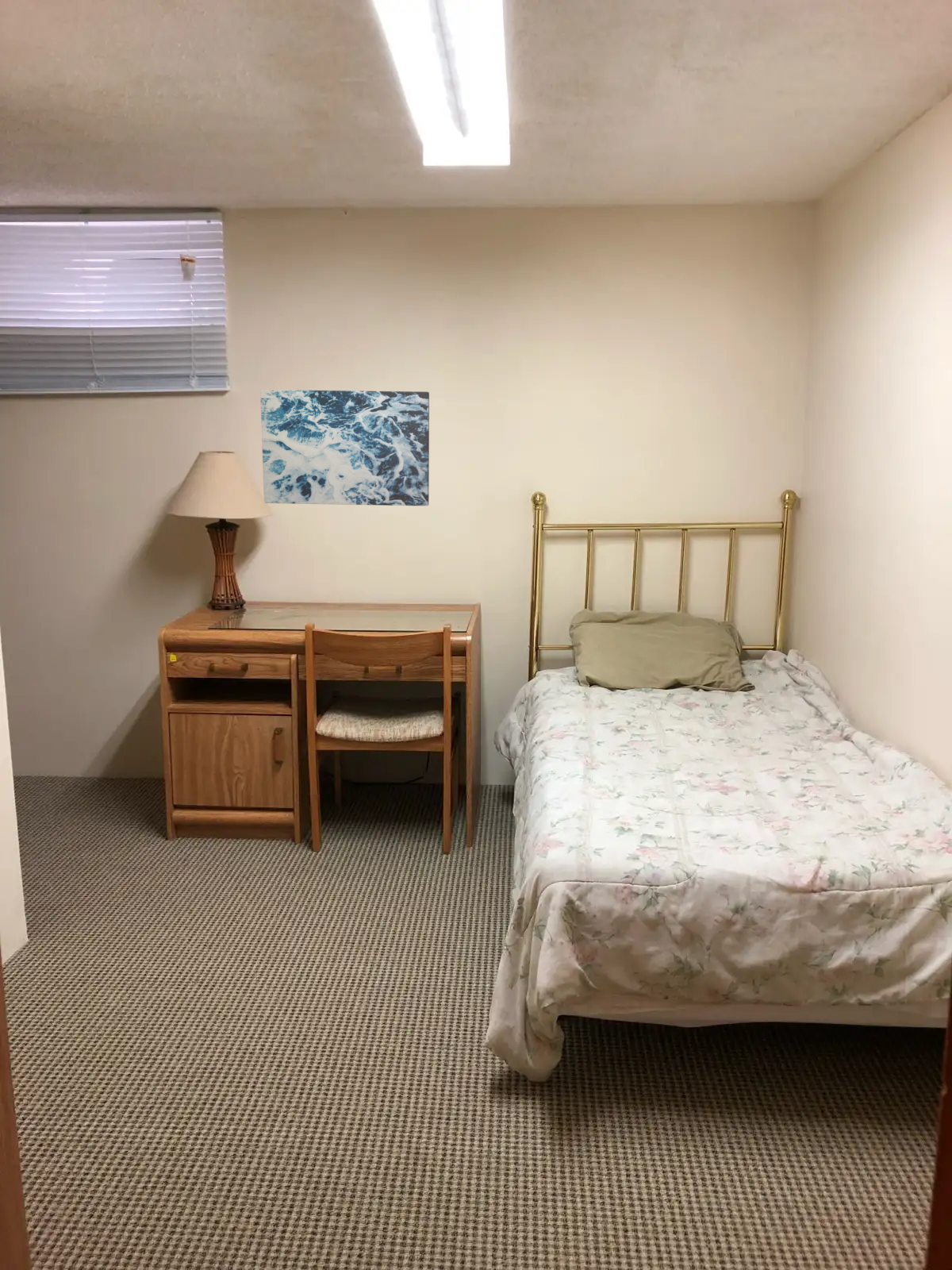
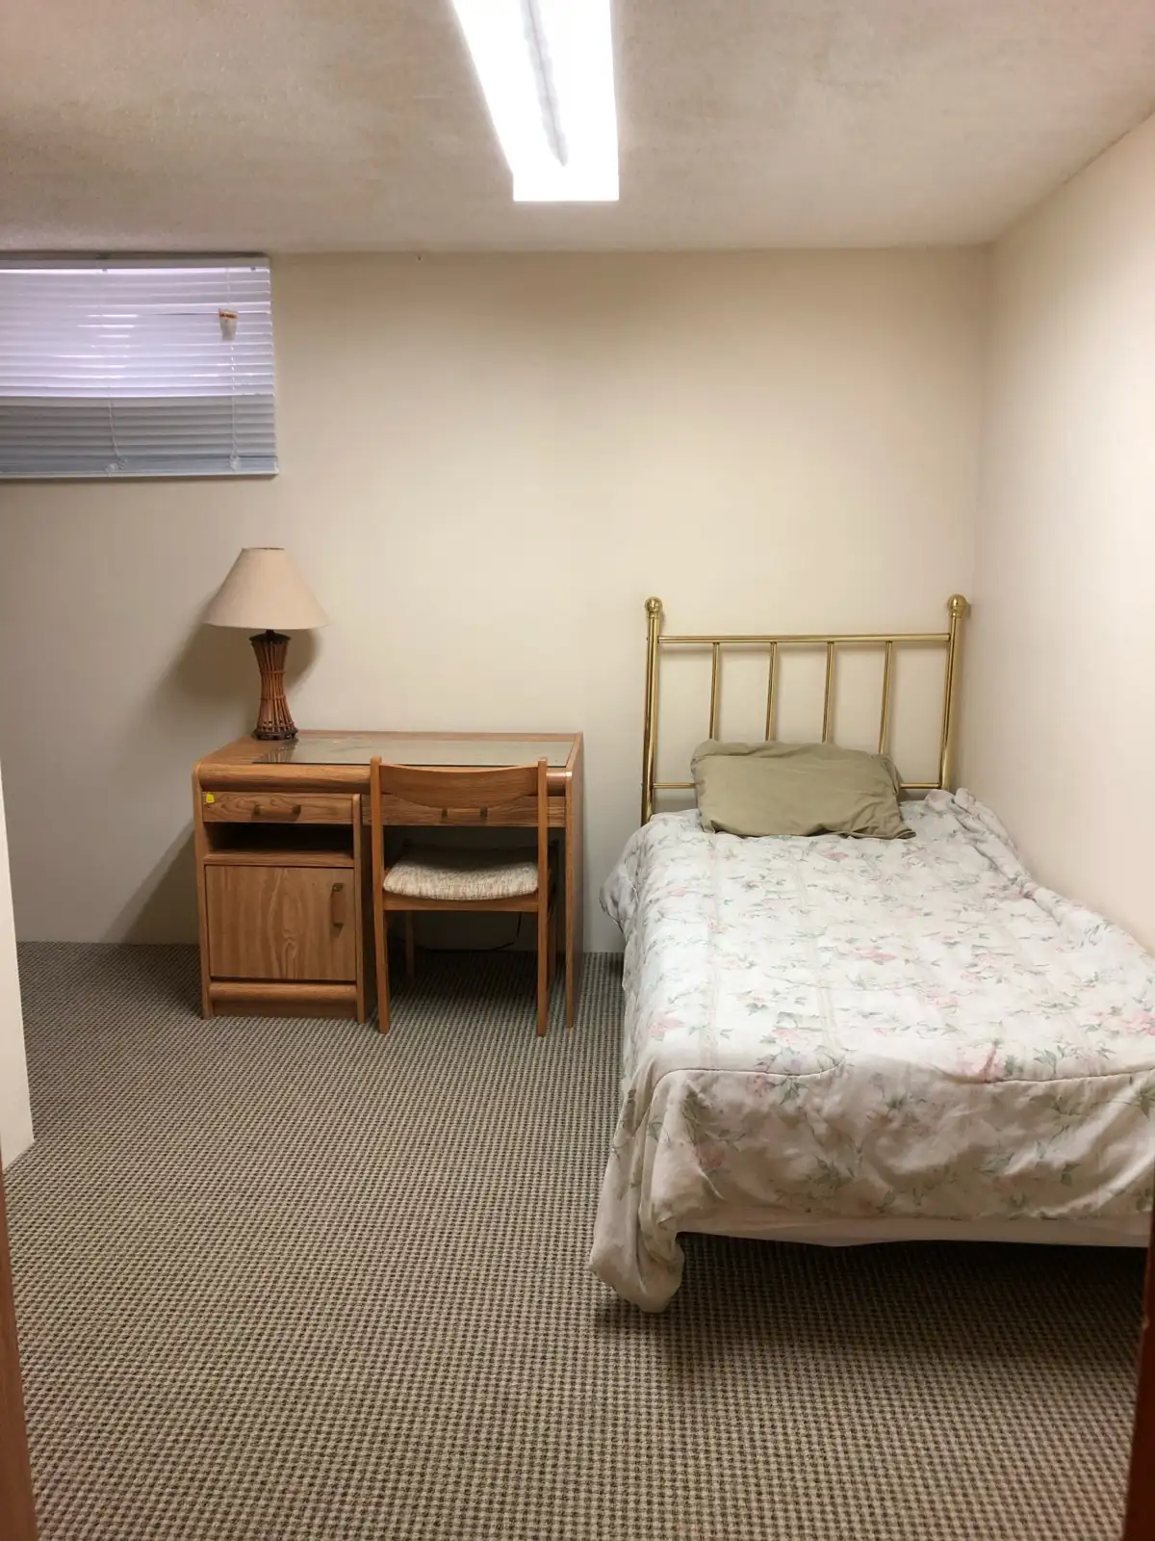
- wall art [259,389,430,506]
